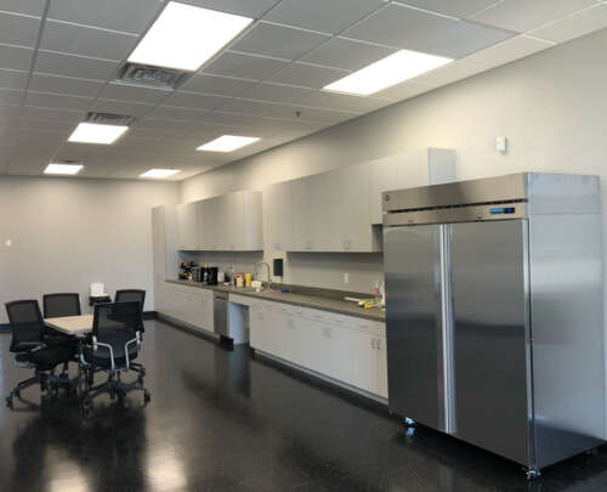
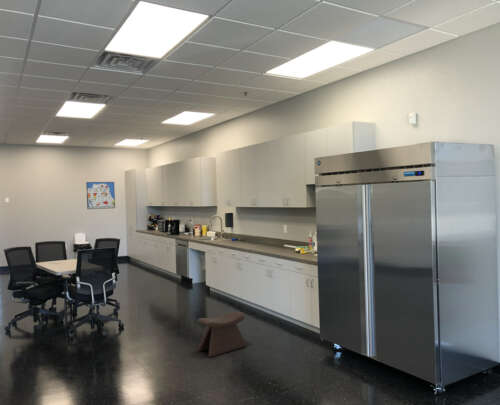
+ stool [196,310,247,358]
+ wall art [85,181,116,210]
